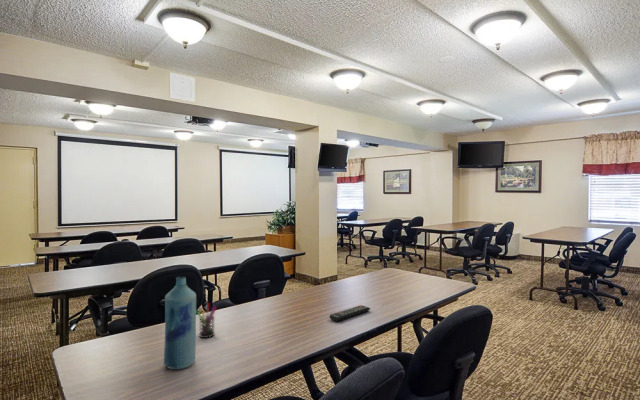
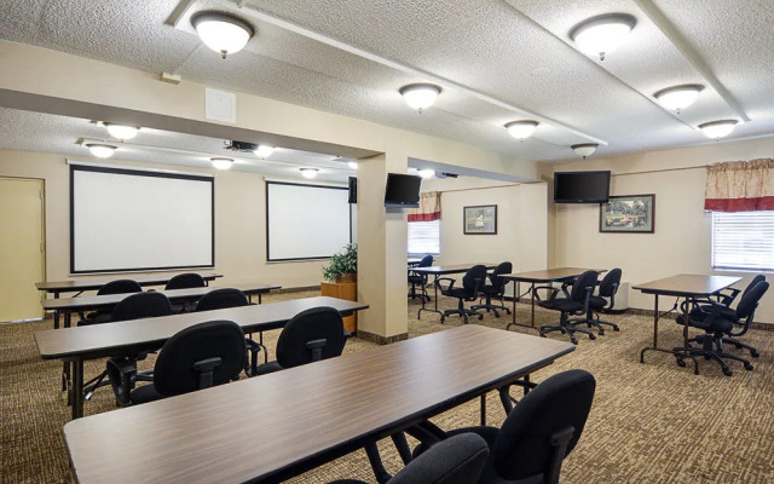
- pen holder [196,302,217,339]
- bottle [162,276,197,370]
- remote control [328,304,371,322]
